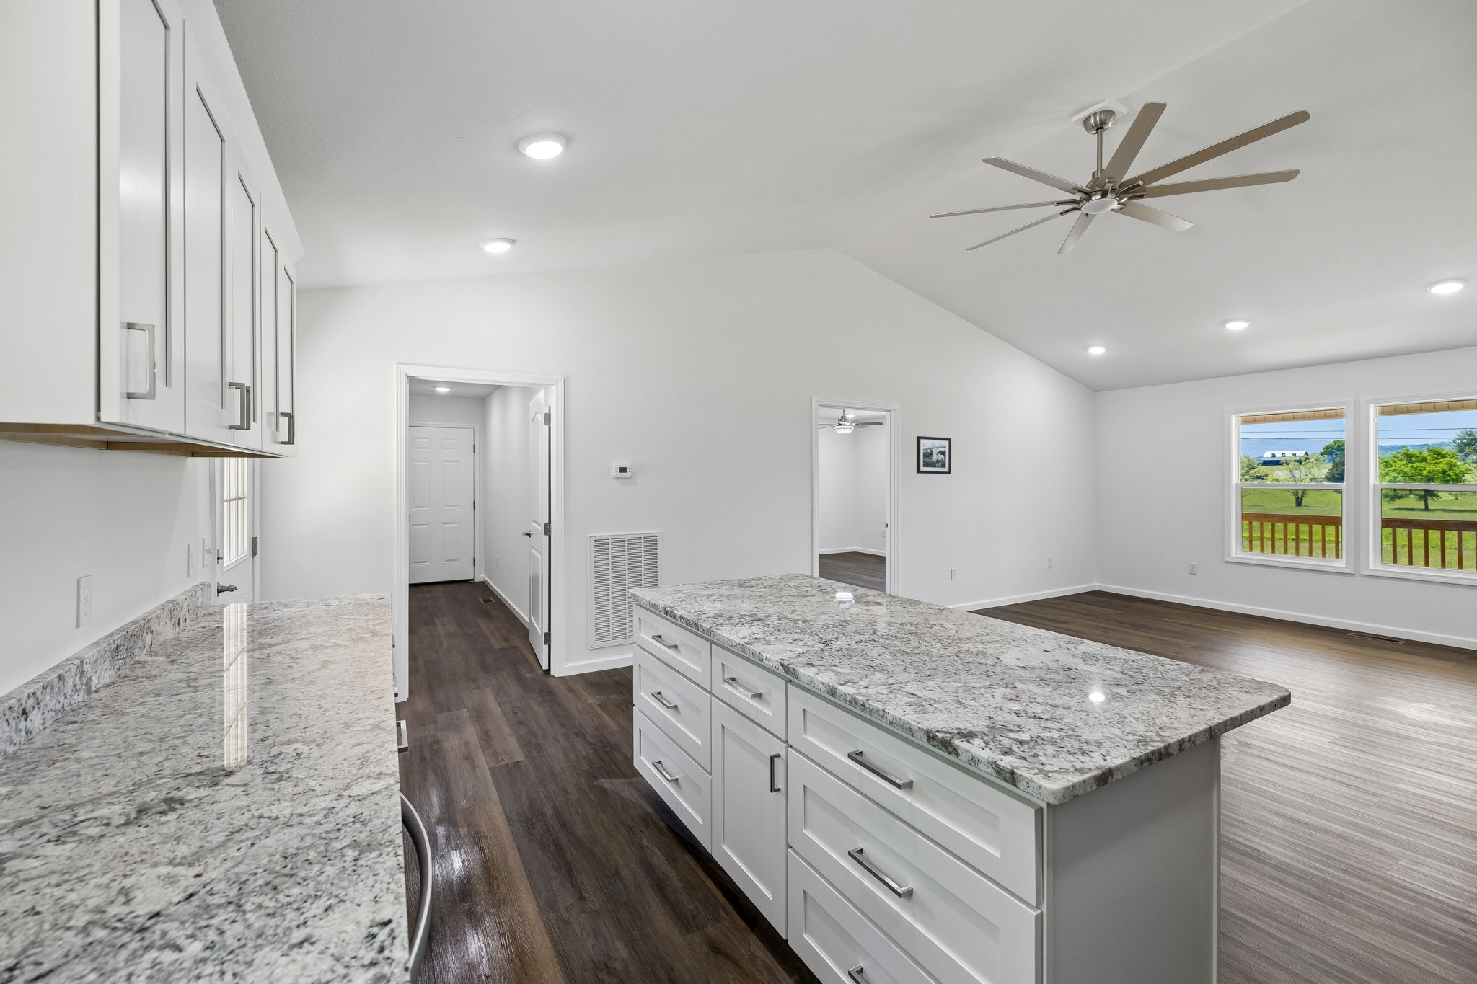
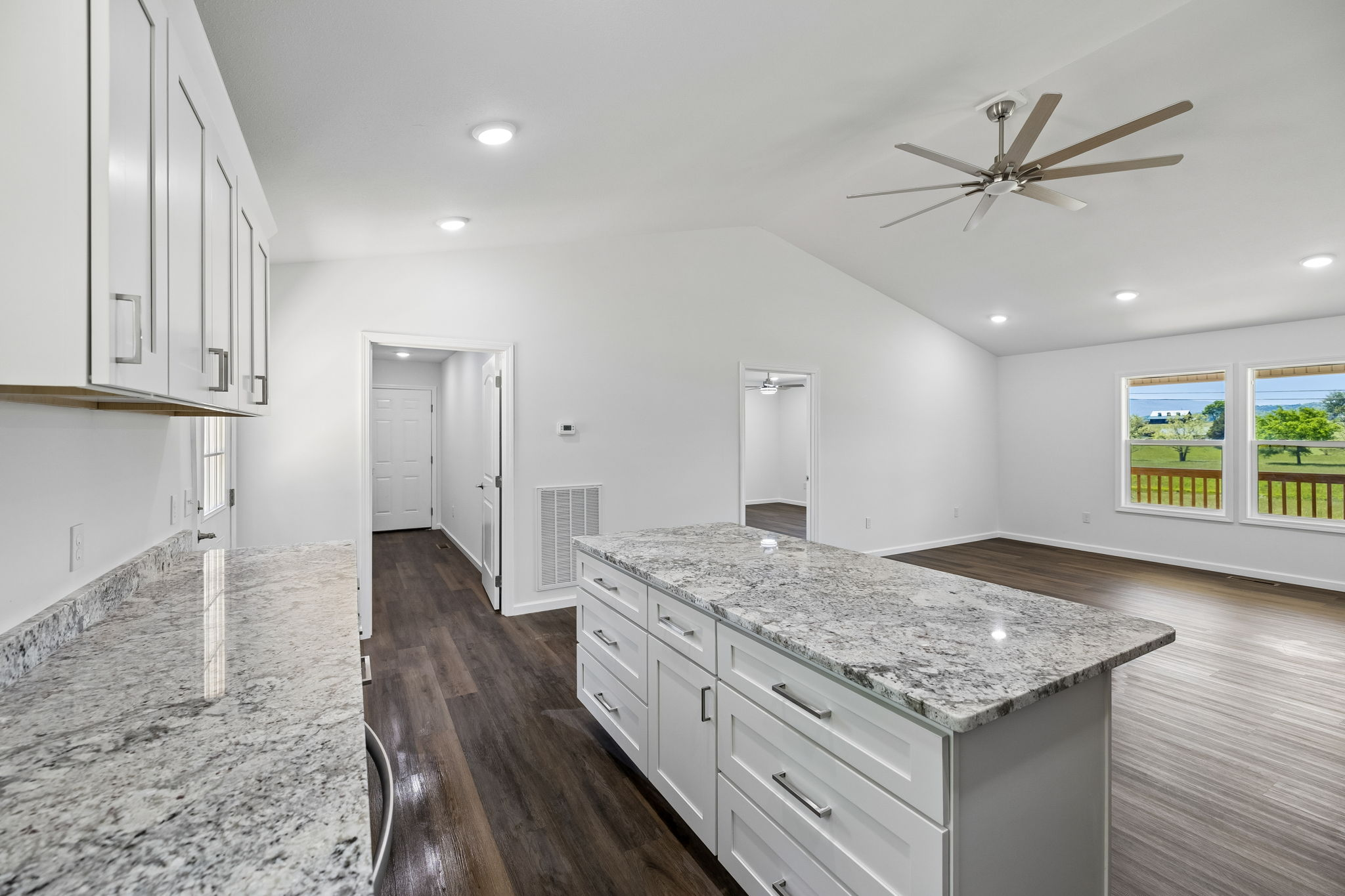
- picture frame [916,435,952,476]
